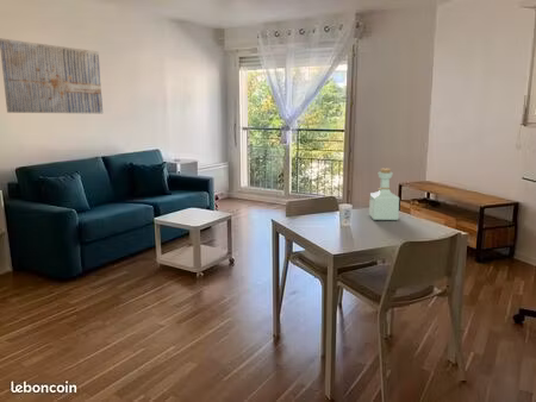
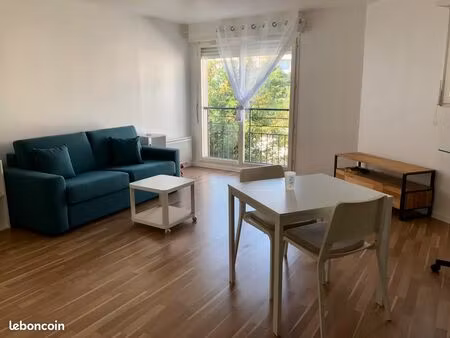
- bottle [368,168,400,221]
- wall art [0,38,104,114]
